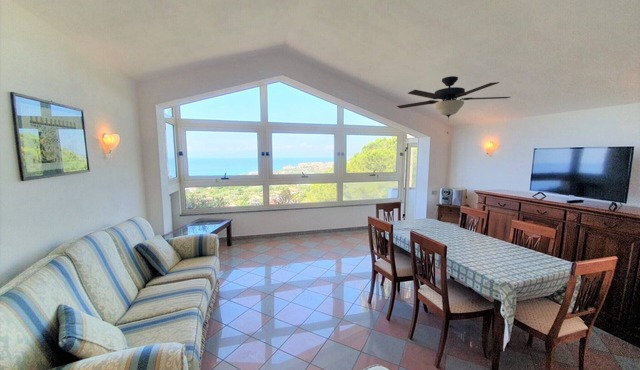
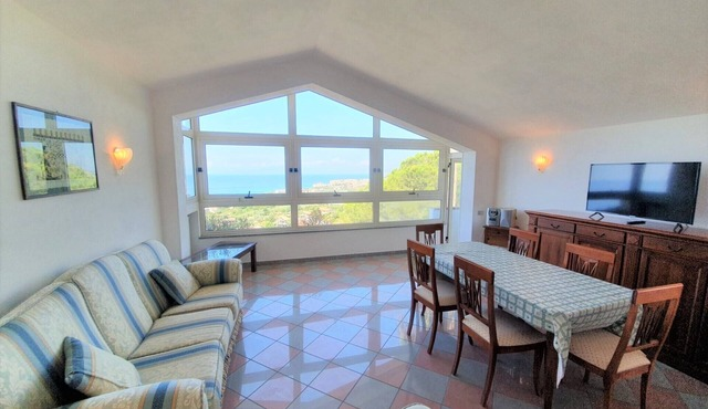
- ceiling fan [396,75,511,135]
